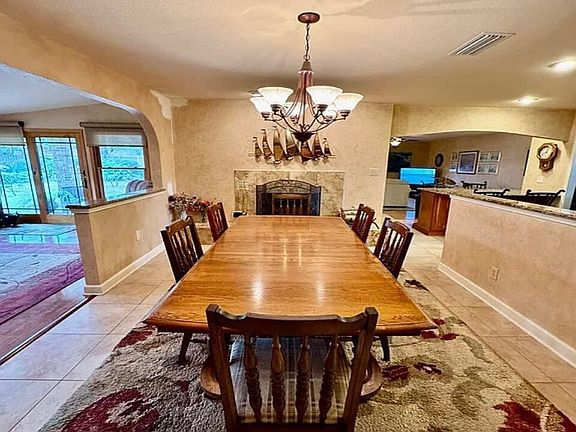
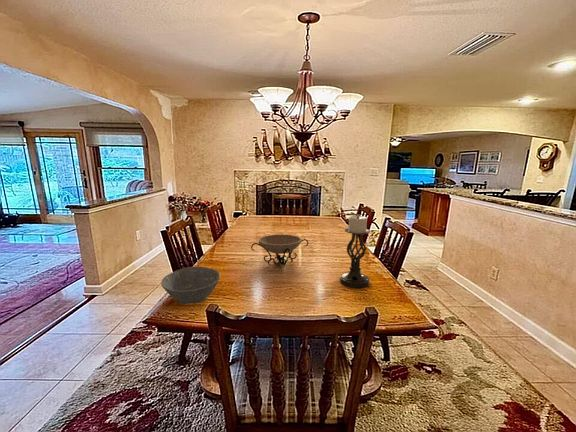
+ bowl [160,266,221,305]
+ candle holder [339,214,371,289]
+ decorative bowl [250,233,309,269]
